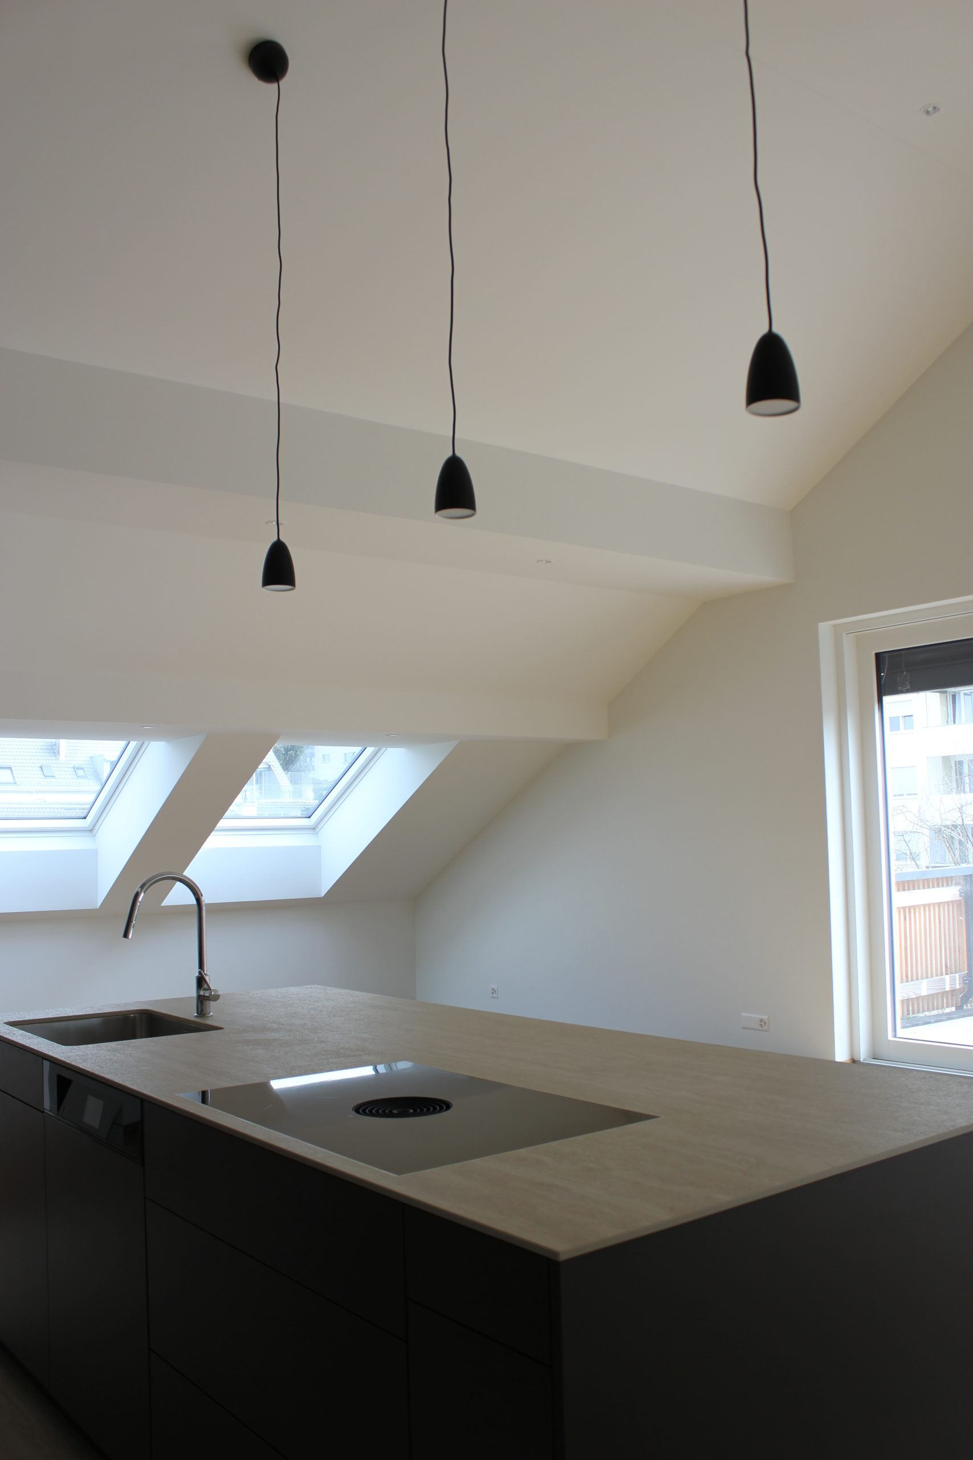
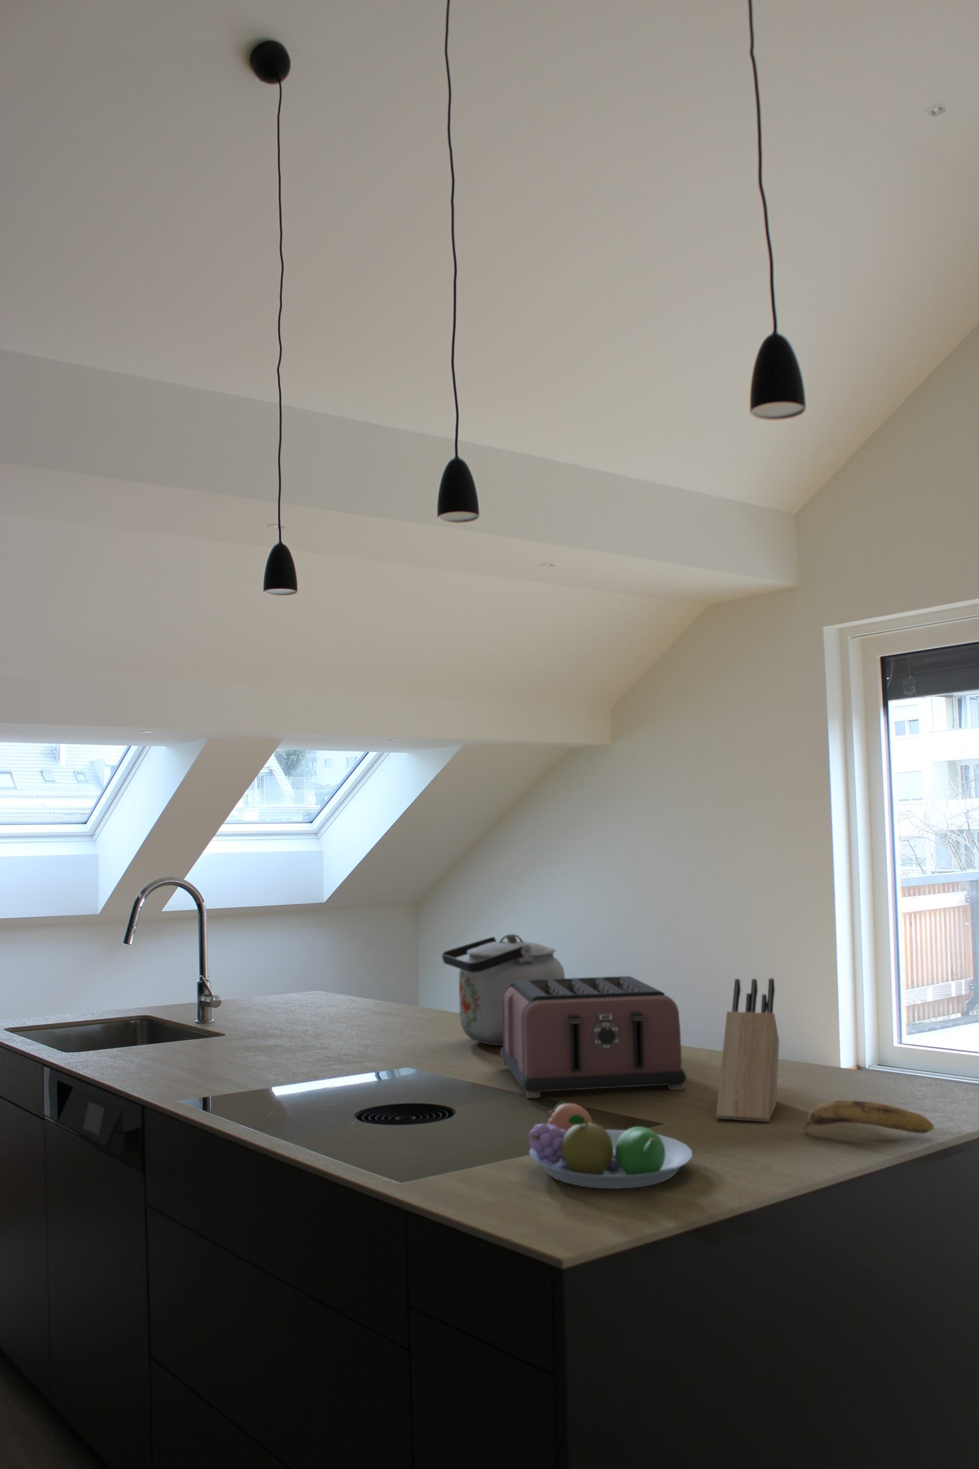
+ knife block [716,978,780,1123]
+ banana [803,1100,934,1133]
+ toaster [499,975,686,1098]
+ fruit bowl [528,1101,693,1189]
+ kettle [441,933,566,1046]
